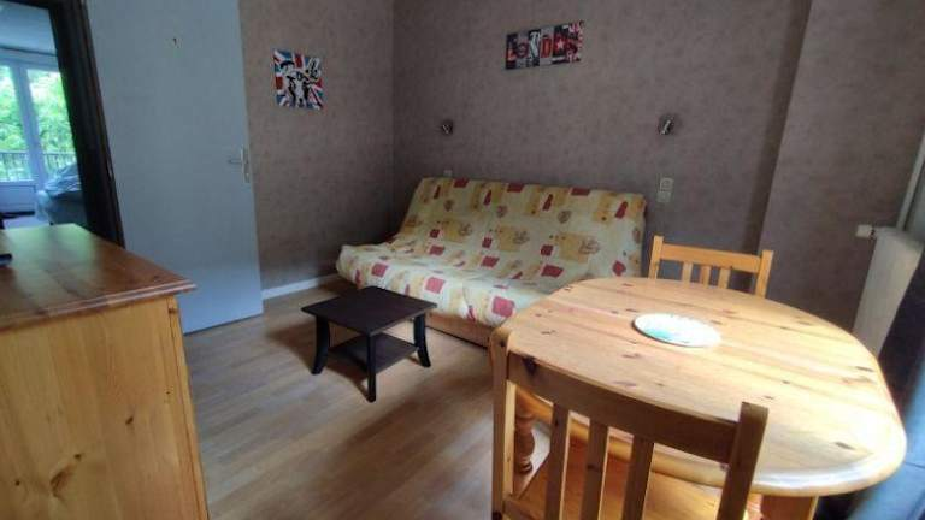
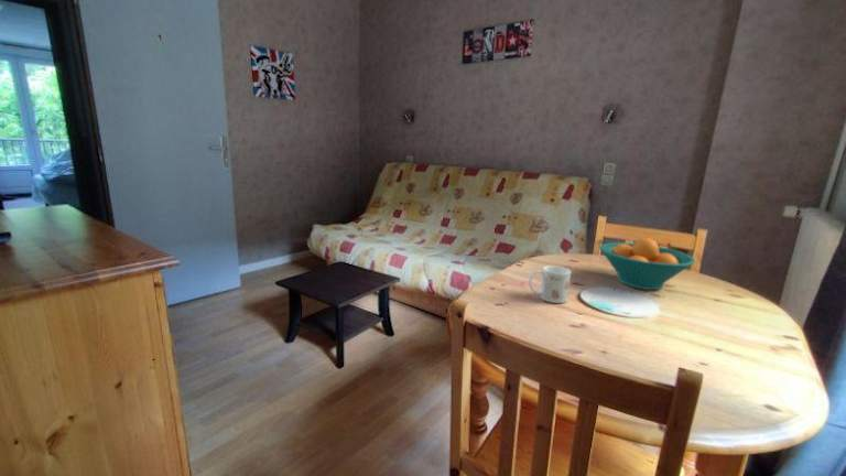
+ fruit bowl [598,237,696,291]
+ mug [528,264,572,304]
